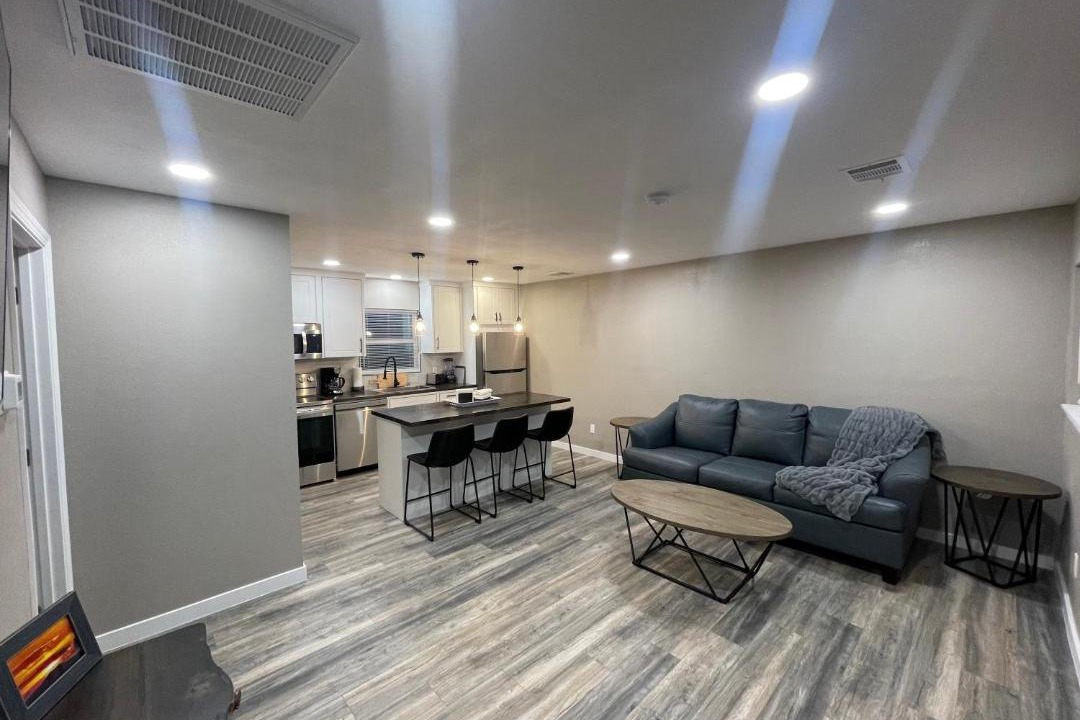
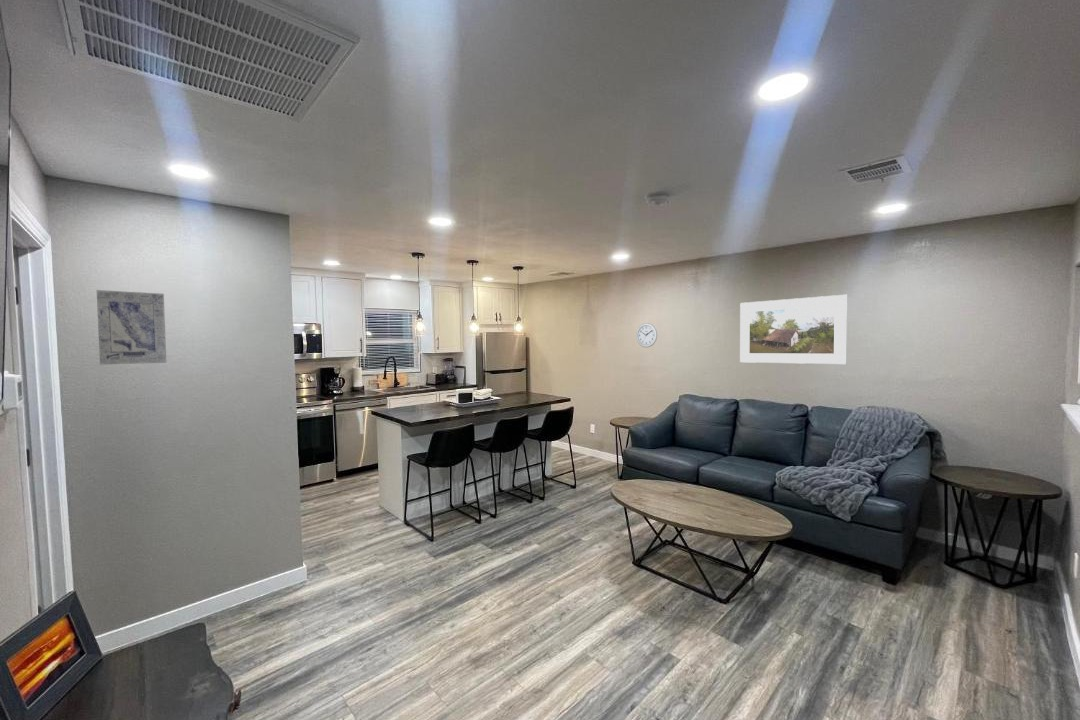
+ wall art [96,289,167,365]
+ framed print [739,294,848,365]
+ wall clock [635,322,658,348]
